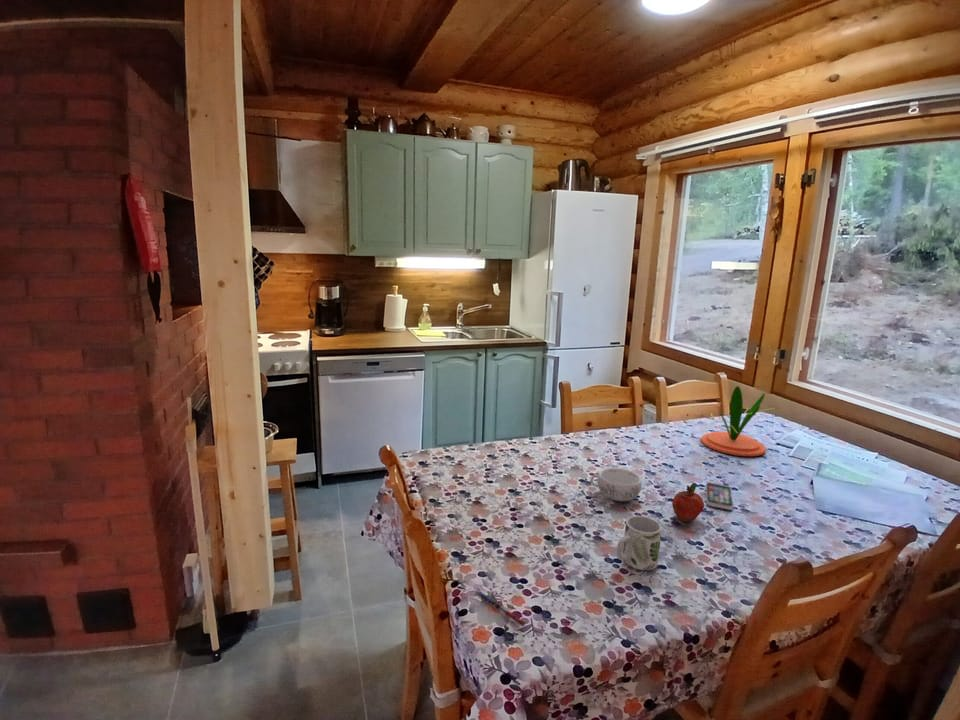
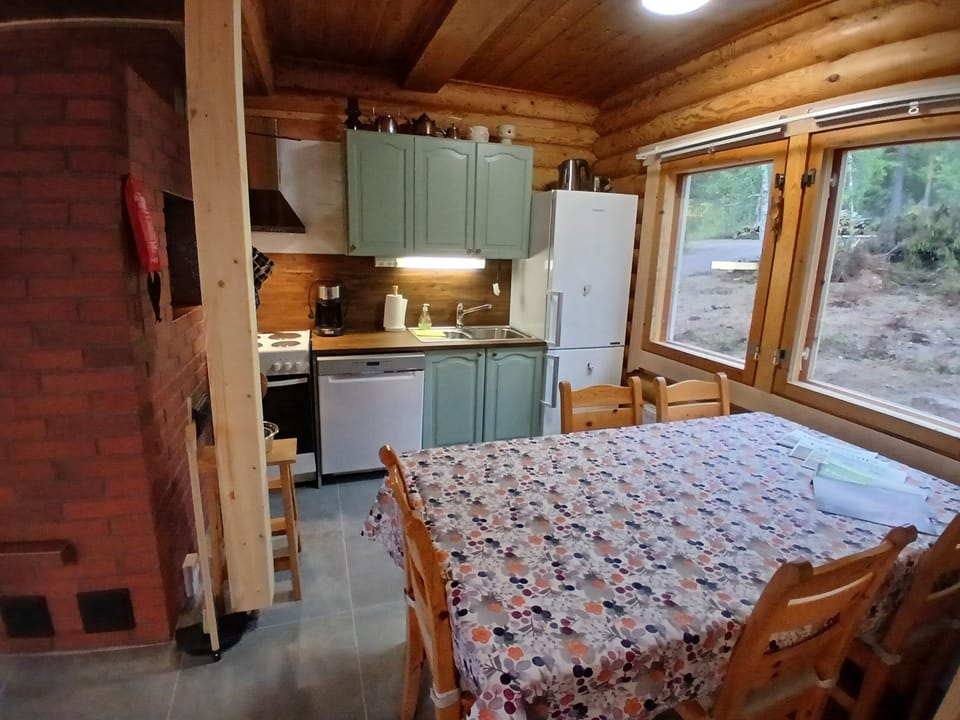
- pen [475,589,527,627]
- smartphone [705,482,734,511]
- mug [616,515,663,571]
- fruit [671,482,705,523]
- plant [700,385,776,457]
- decorative bowl [589,467,643,502]
